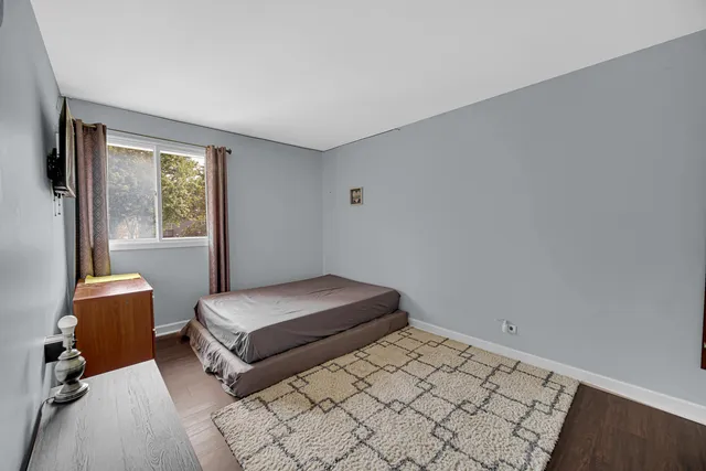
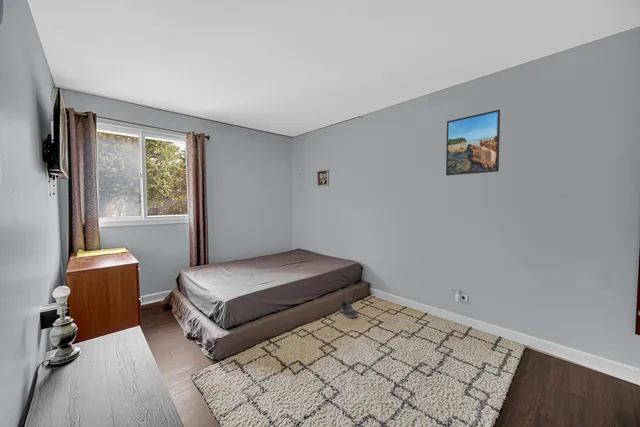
+ shoe [339,300,359,318]
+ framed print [445,109,501,176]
